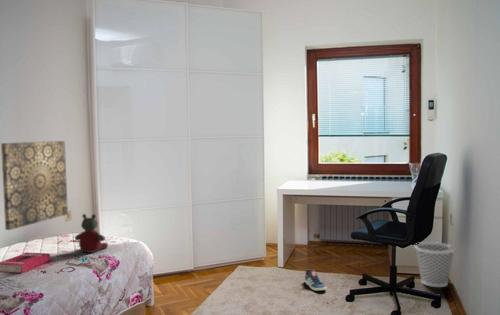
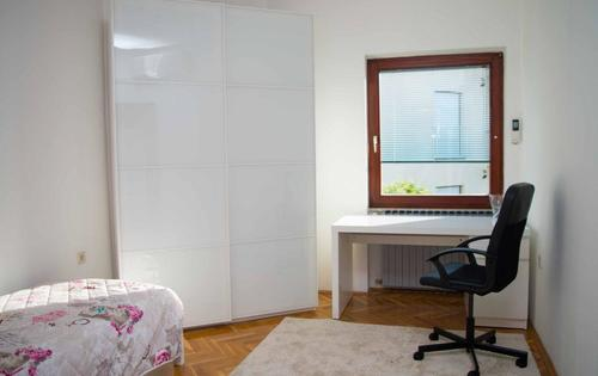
- wall art [0,140,69,231]
- wastebasket [414,241,455,288]
- sneaker [304,269,327,291]
- book [0,252,51,274]
- stuffed bear [74,213,109,254]
